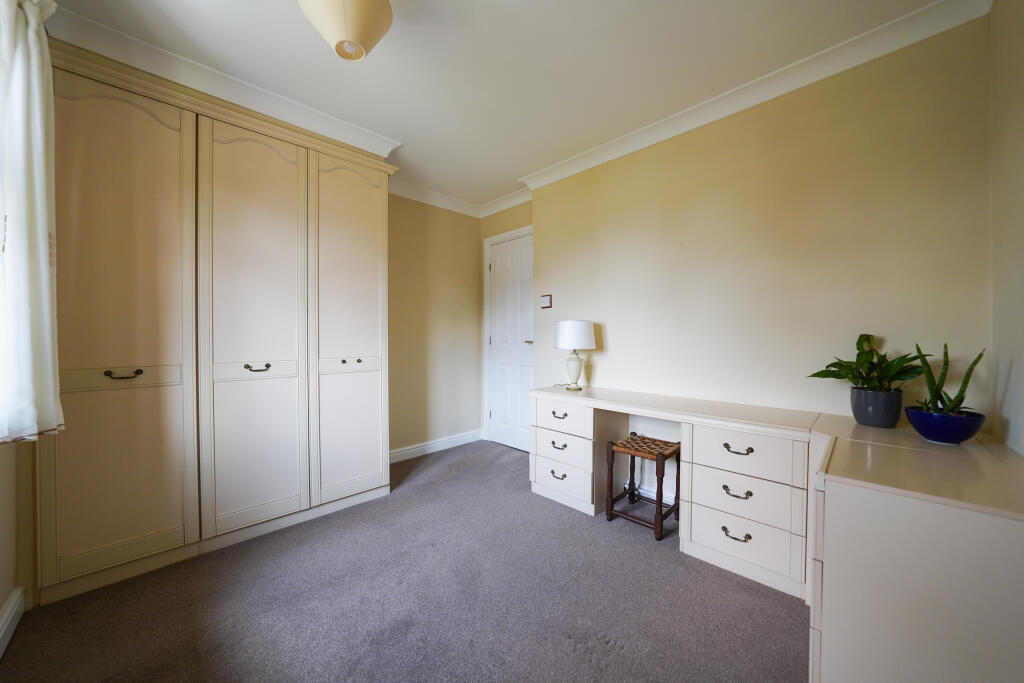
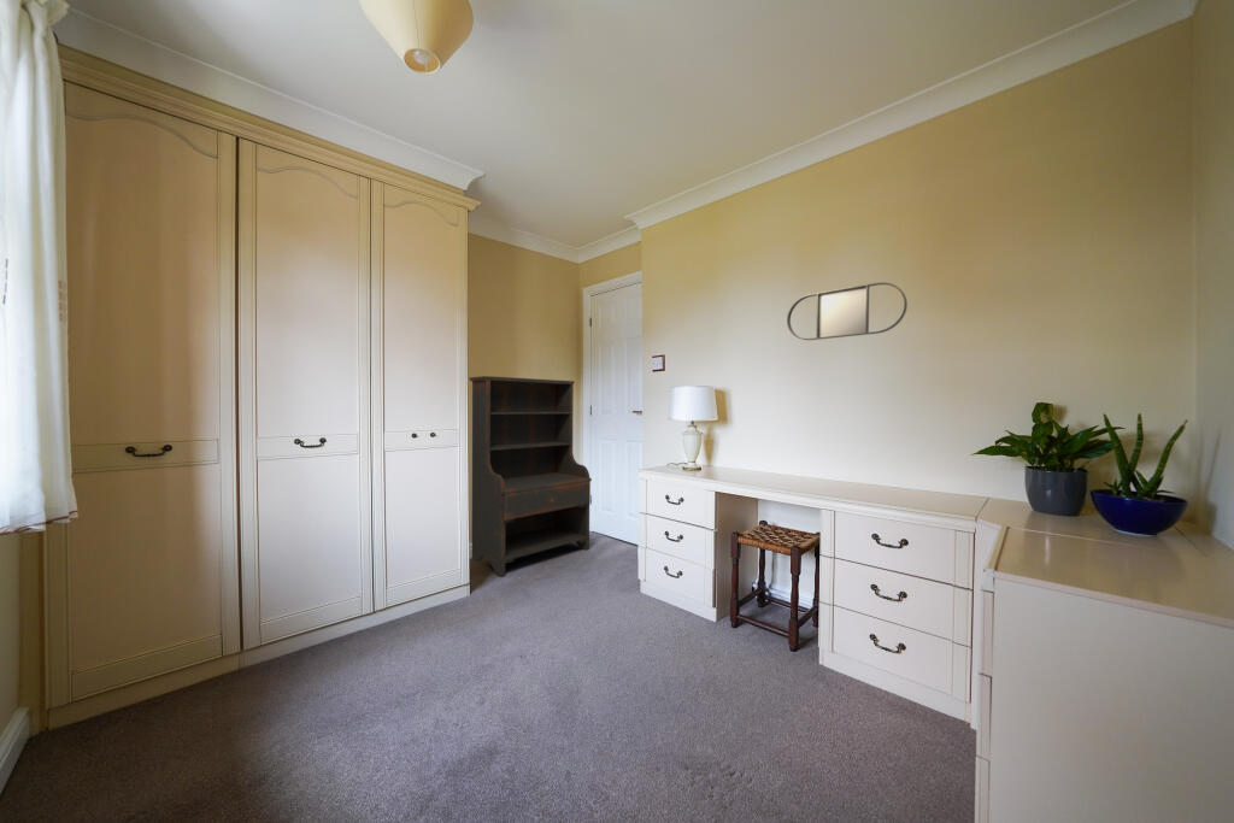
+ bookshelf [468,375,593,577]
+ home mirror [786,281,909,341]
